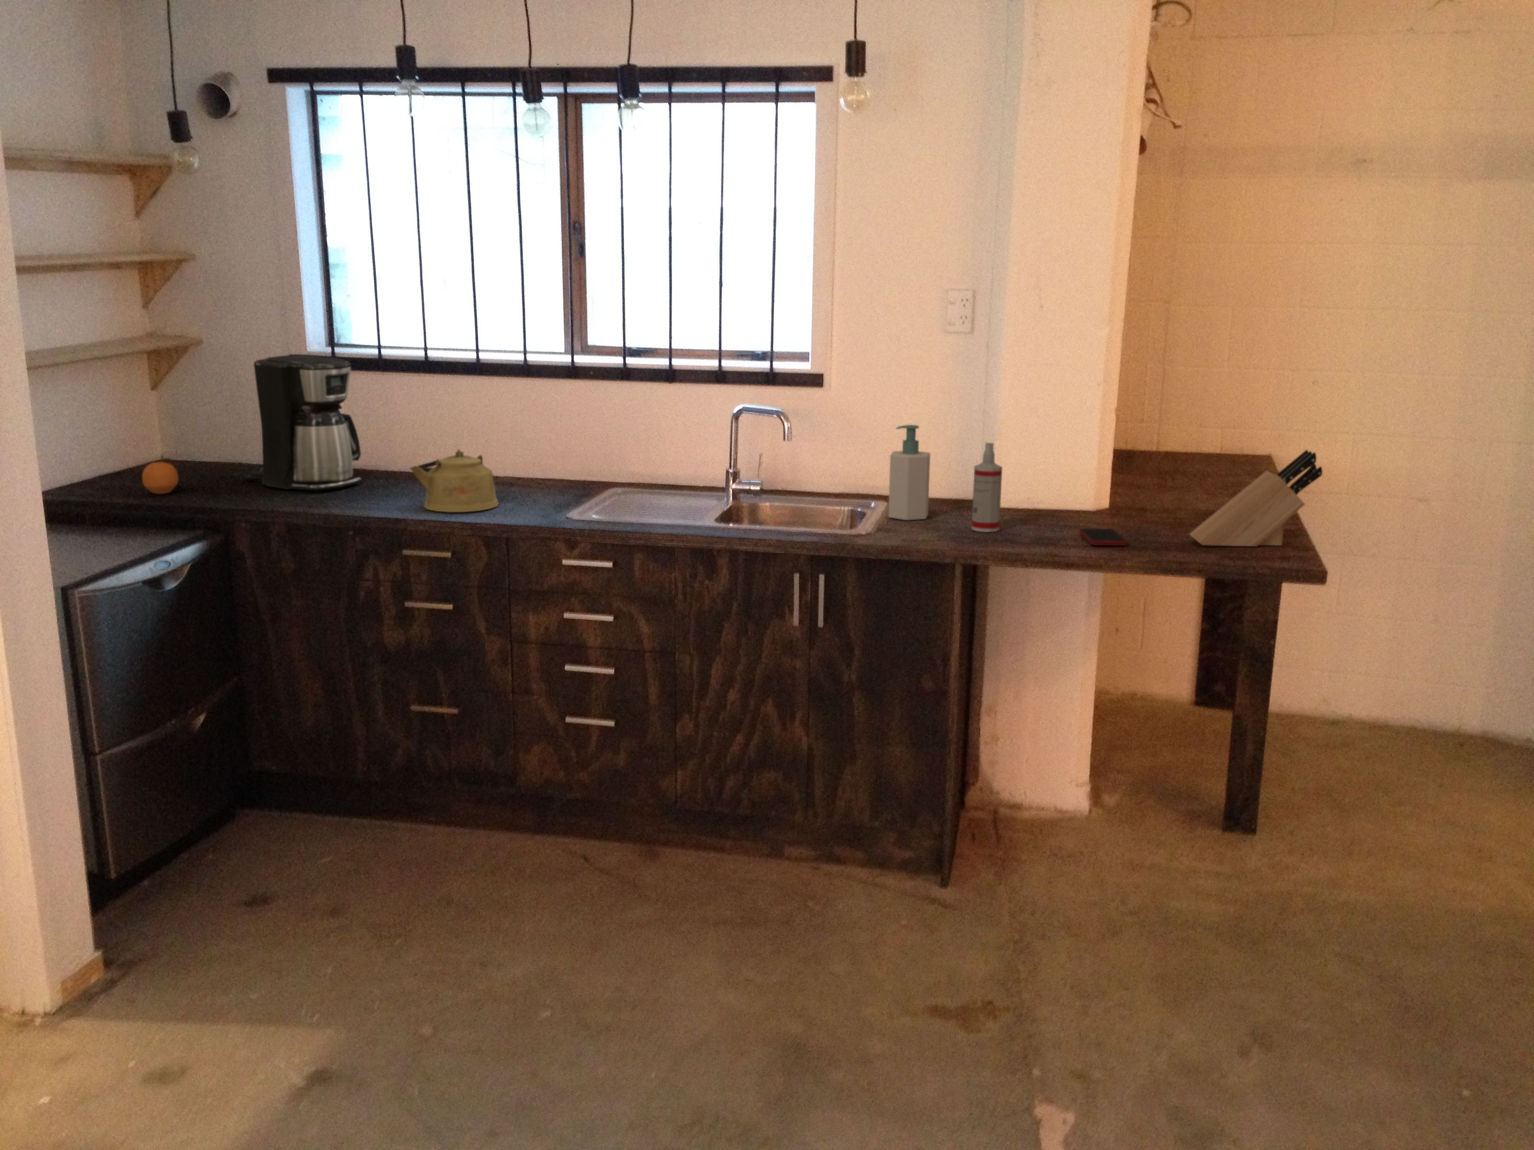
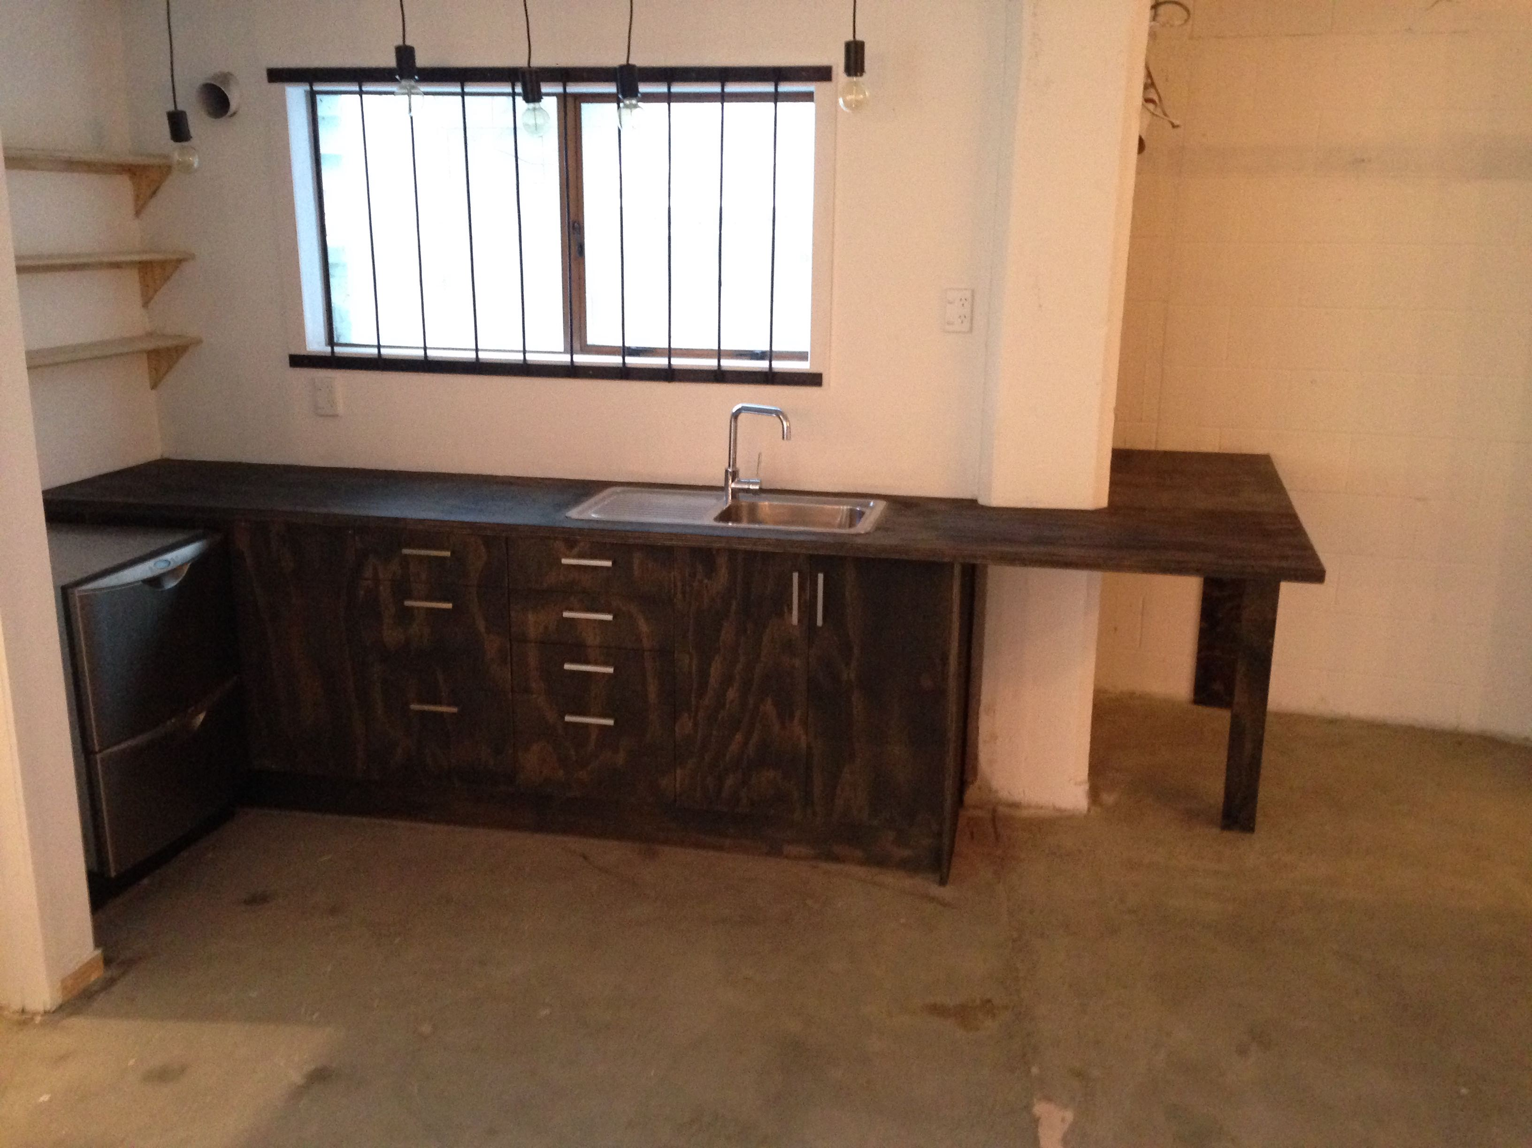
- knife block [1189,449,1323,547]
- soap bottle [888,424,931,521]
- cell phone [1079,528,1127,546]
- kettle [409,448,499,512]
- coffee maker [244,354,362,492]
- fruit [141,461,179,495]
- spray bottle [971,442,1003,533]
